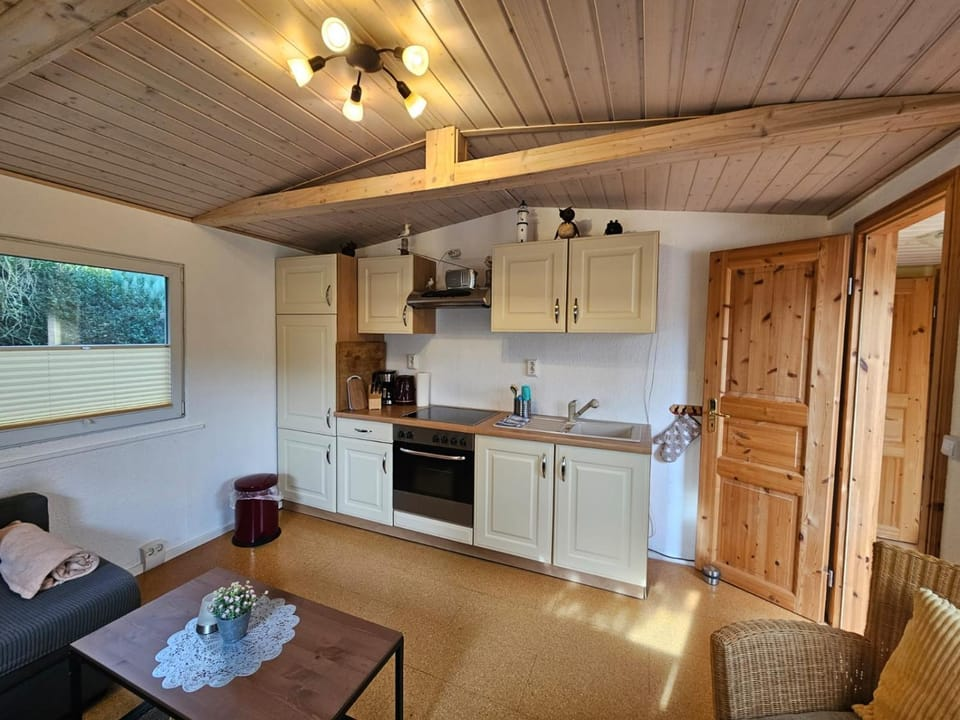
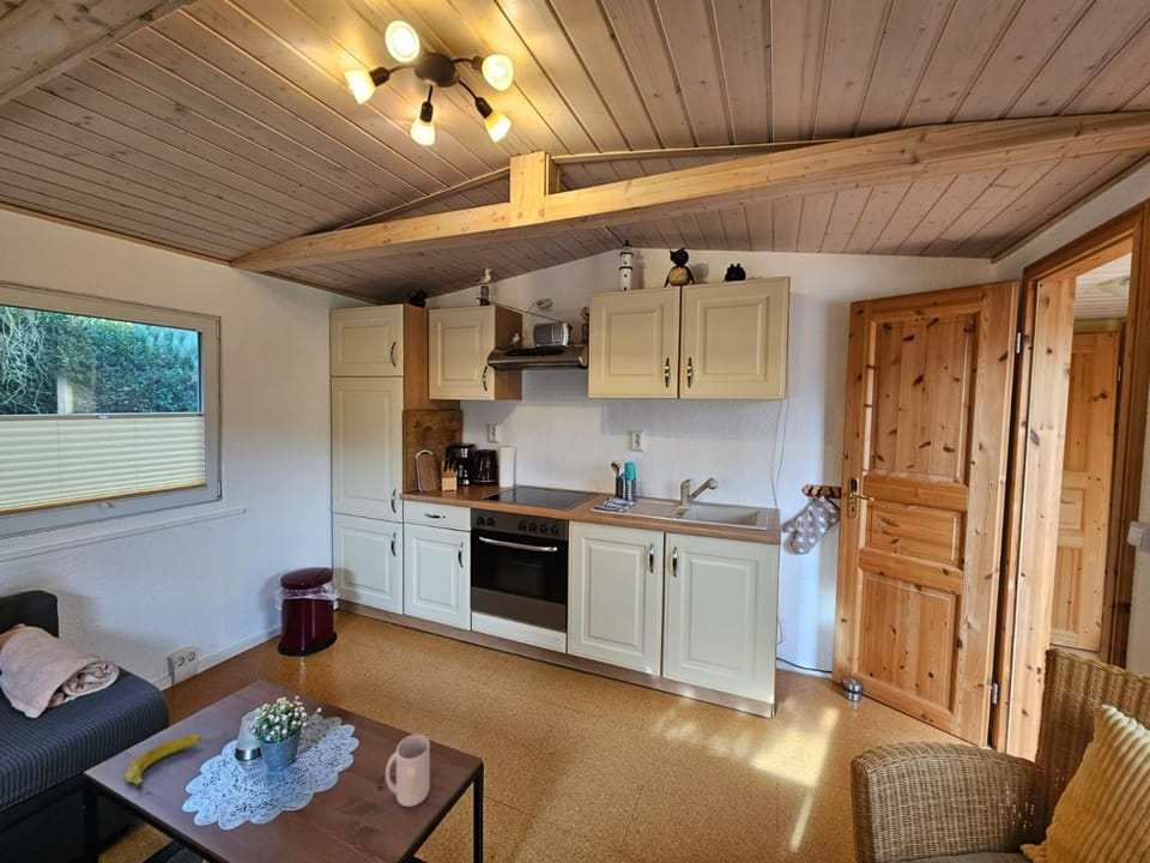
+ mug [385,734,431,808]
+ banana [125,735,201,790]
